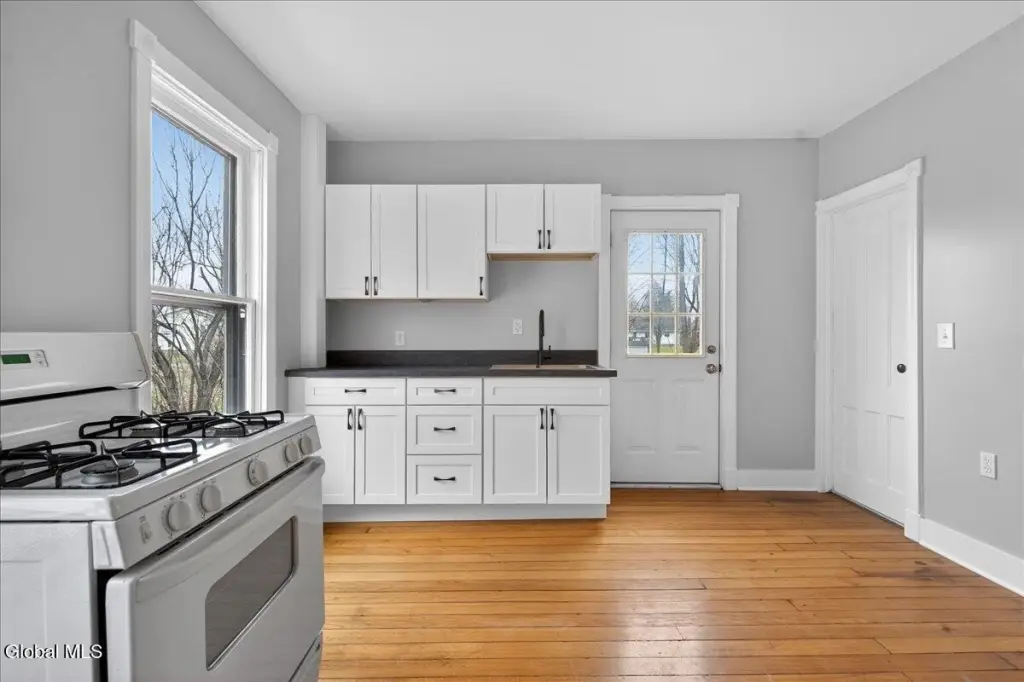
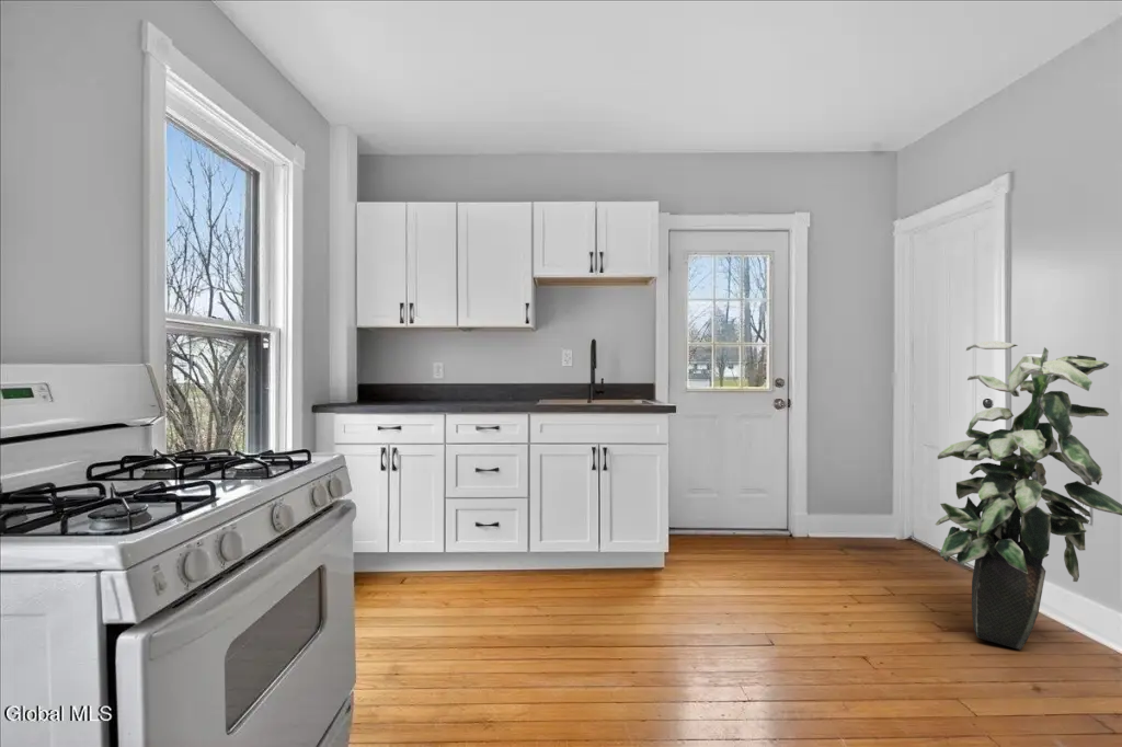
+ indoor plant [935,340,1122,651]
